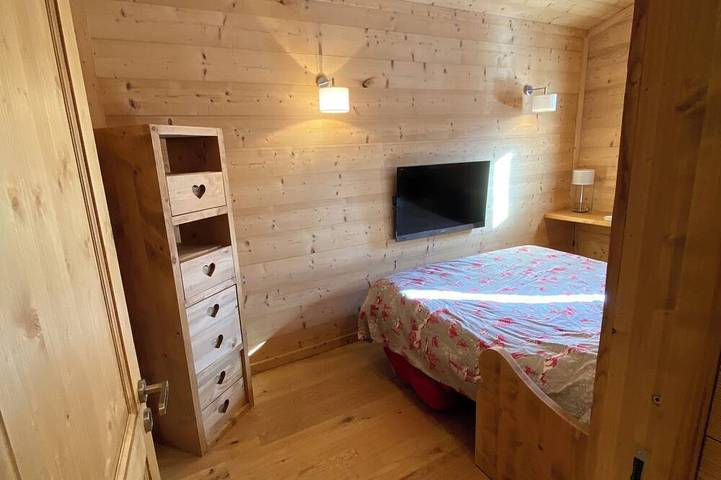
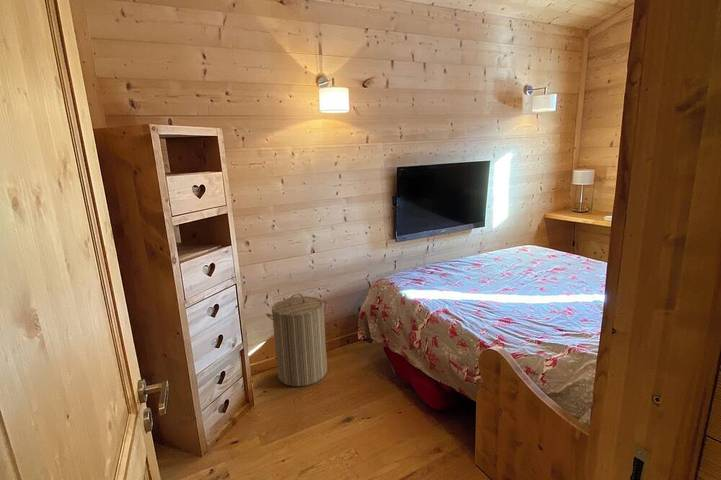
+ laundry hamper [265,293,329,387]
